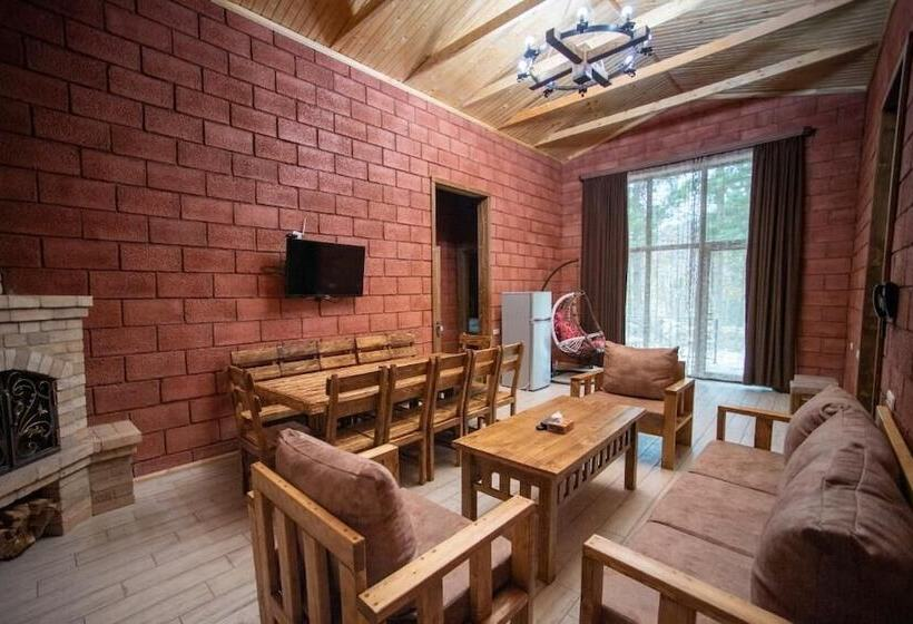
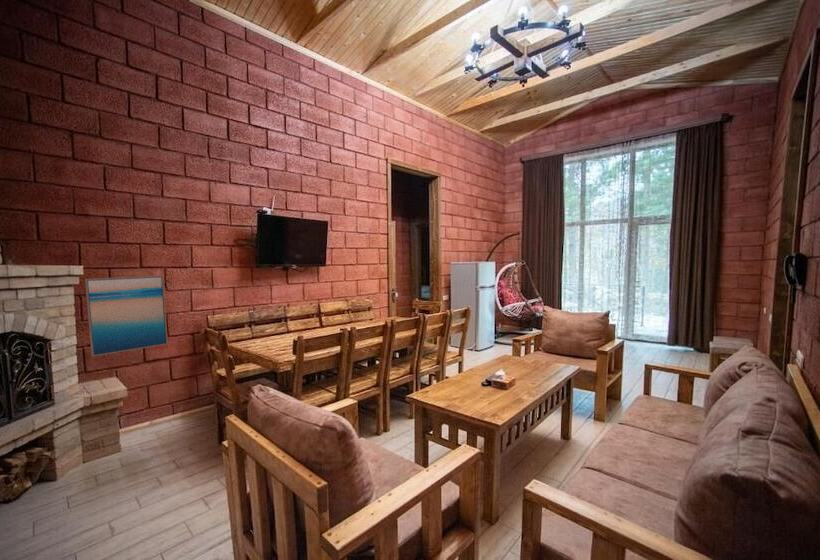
+ wall art [84,275,169,358]
